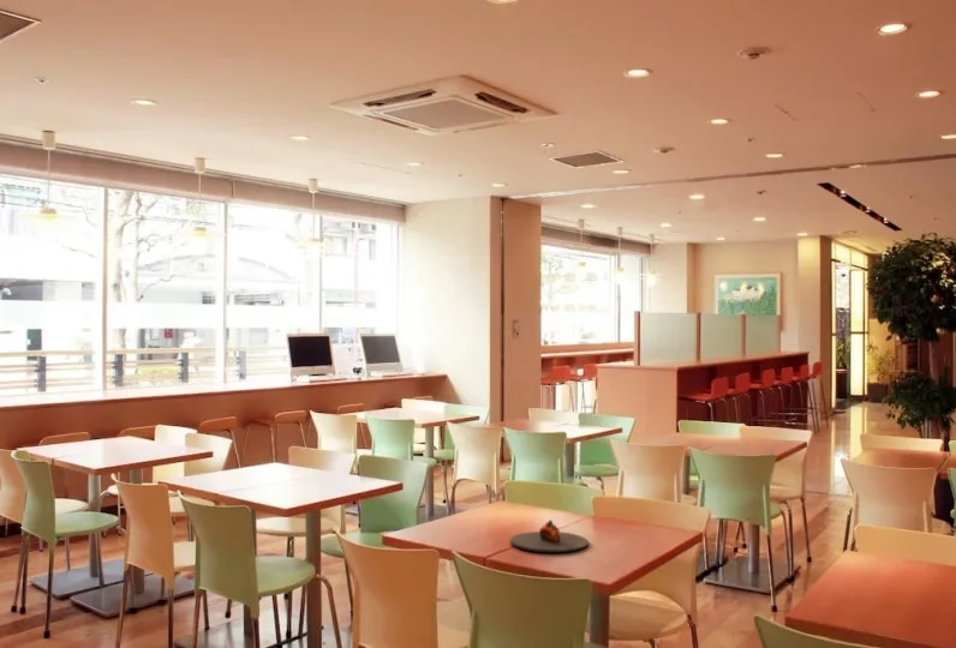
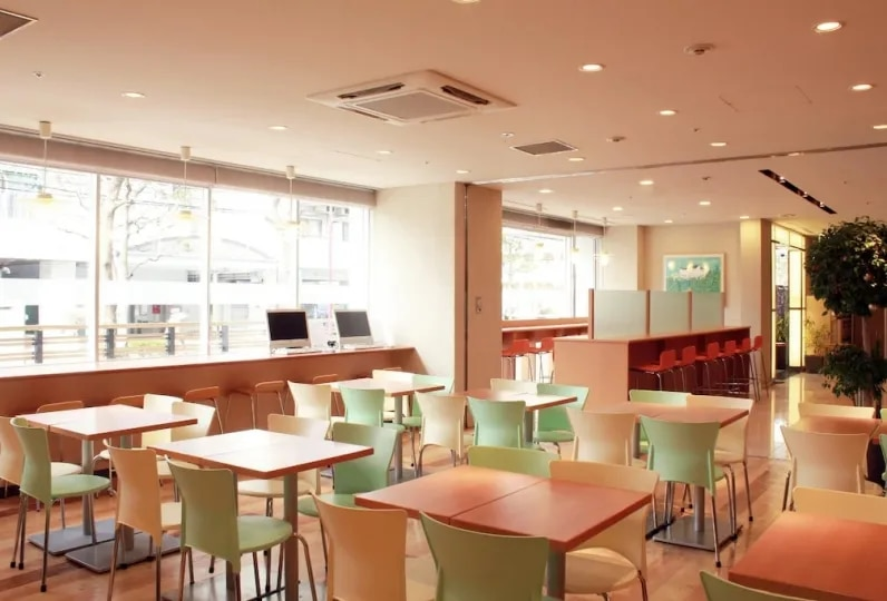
- plate [509,518,590,553]
